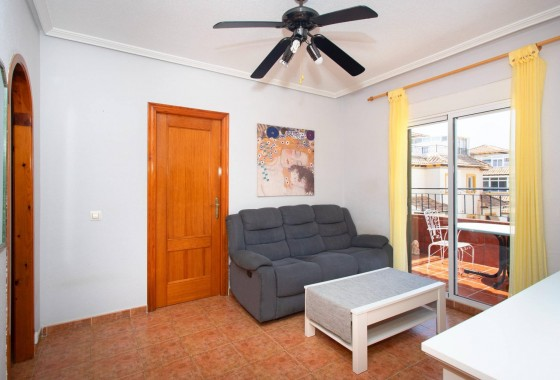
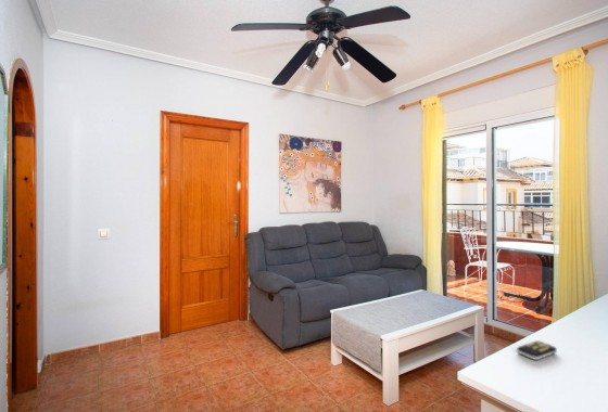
+ remote control [516,339,558,361]
